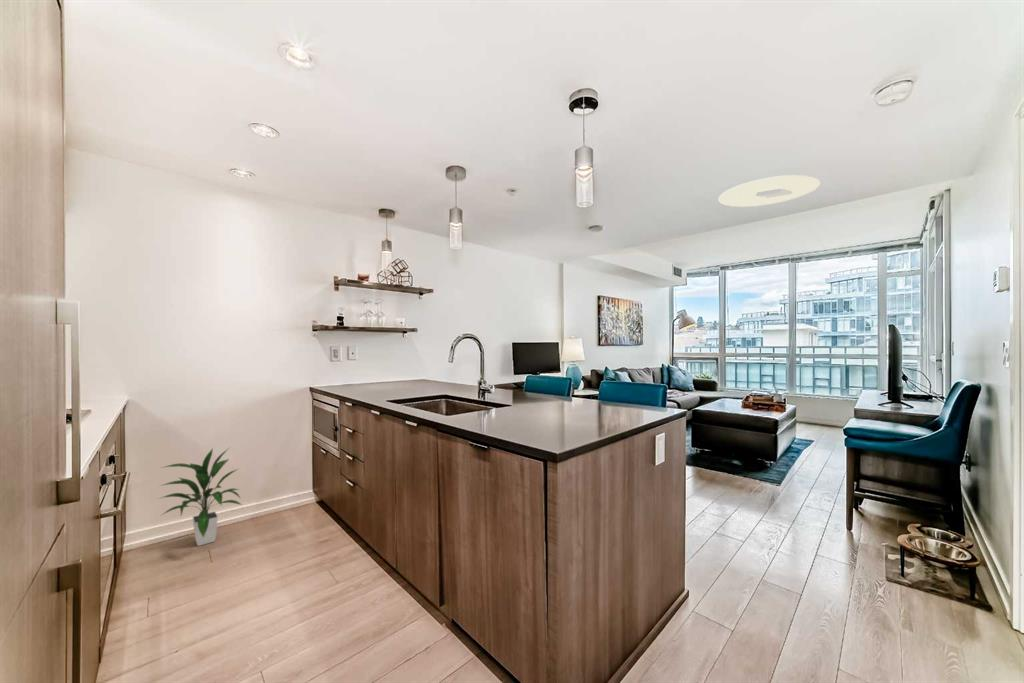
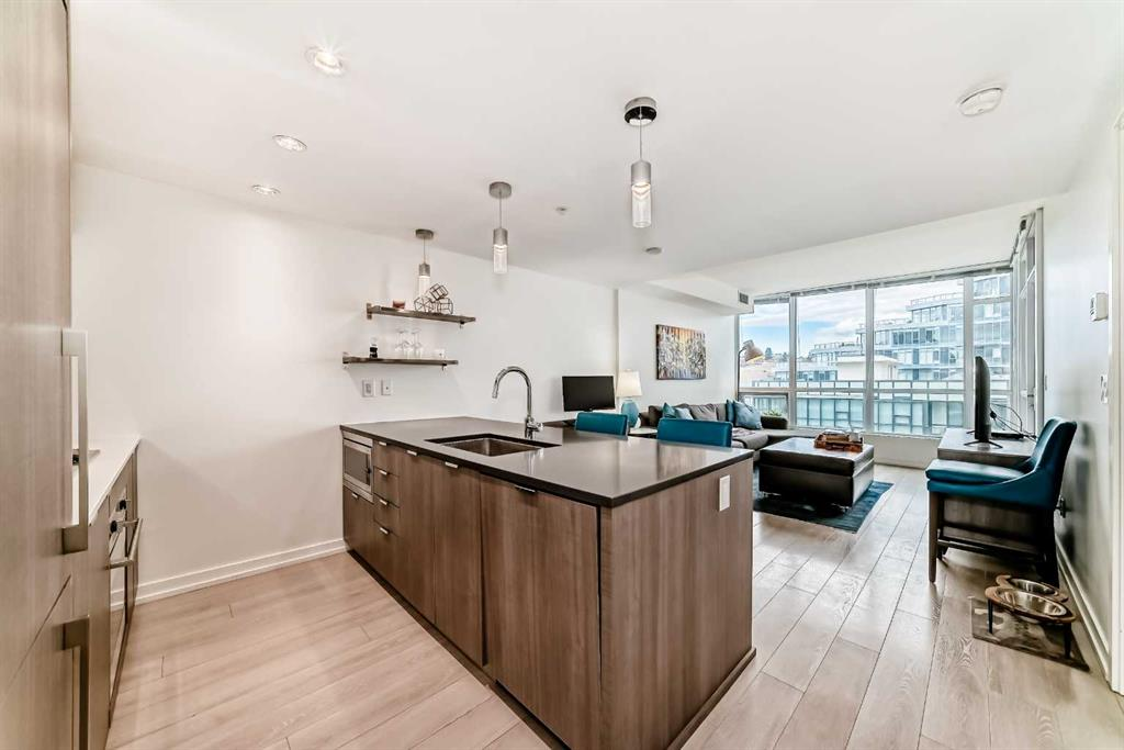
- indoor plant [157,446,243,547]
- ceiling light [717,174,821,208]
